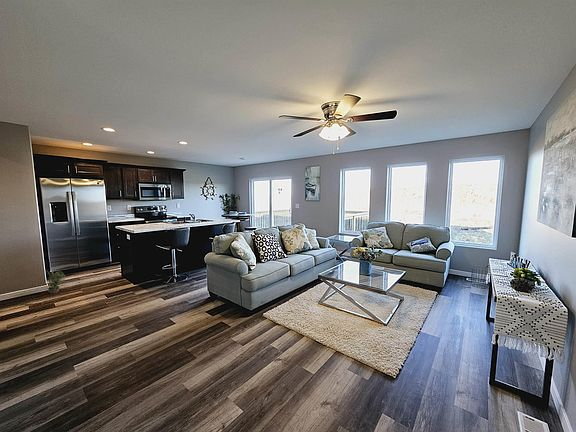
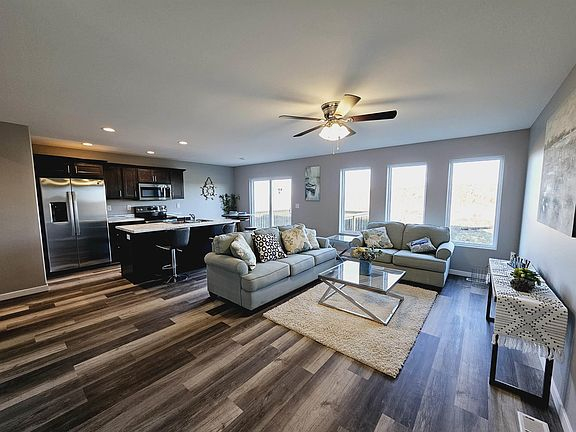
- potted plant [43,268,67,294]
